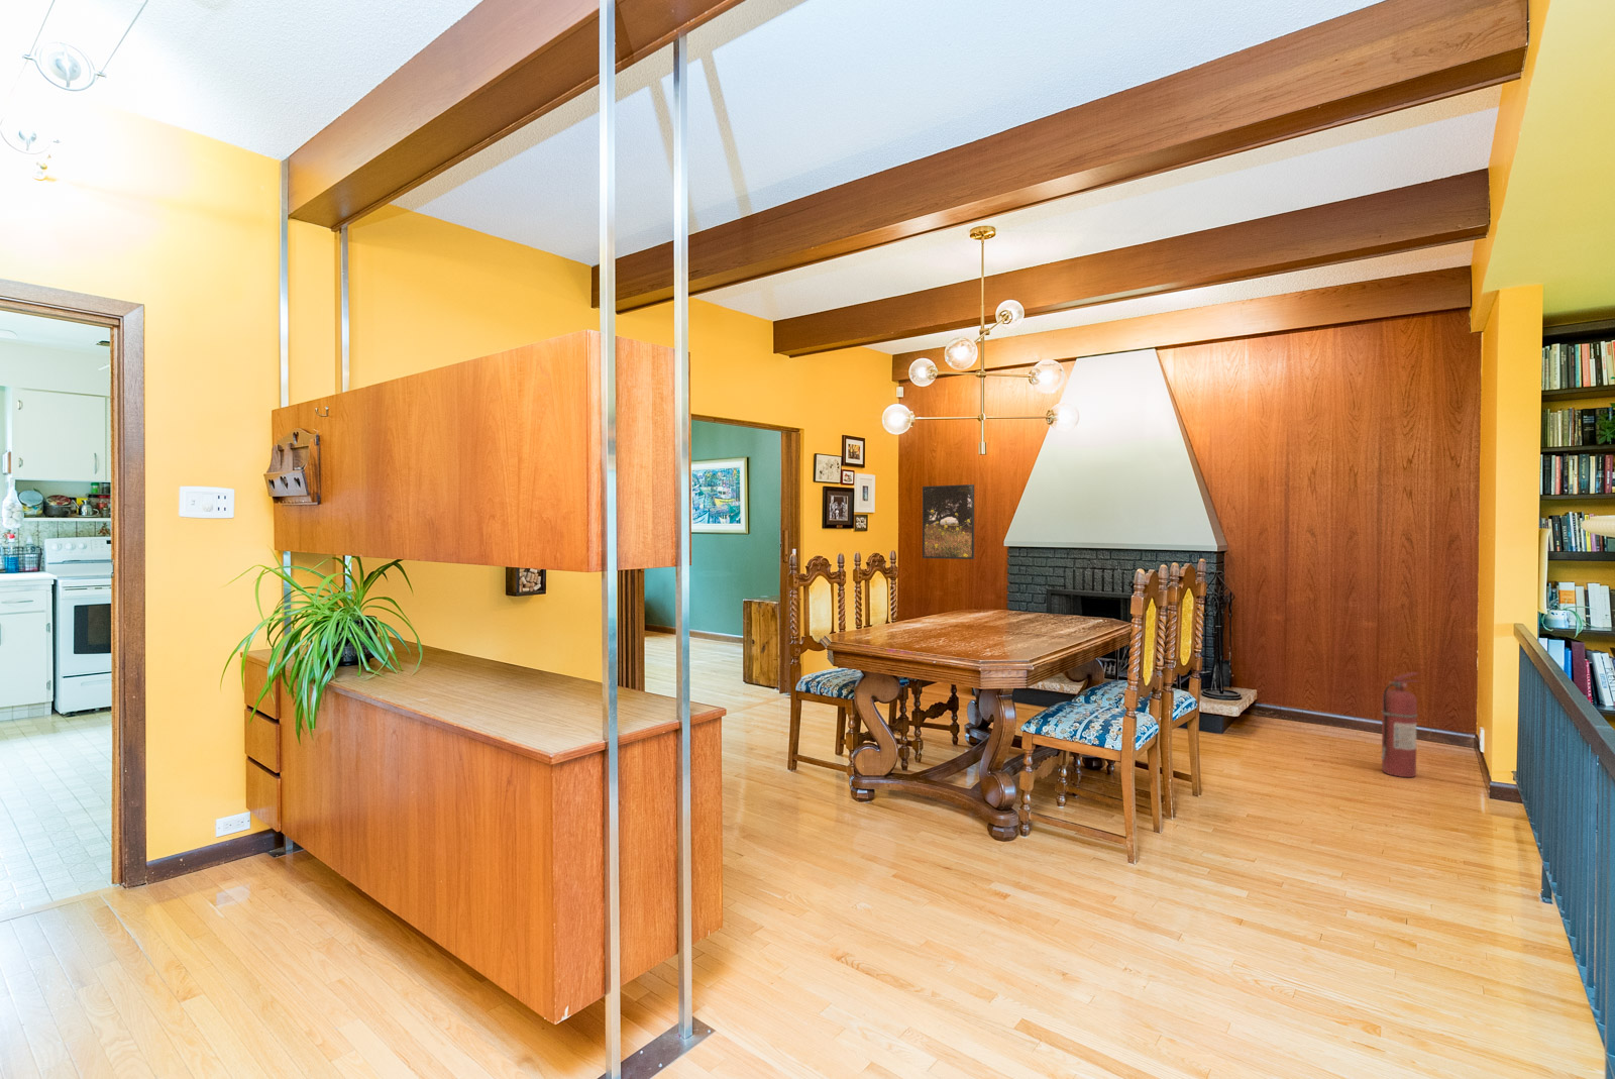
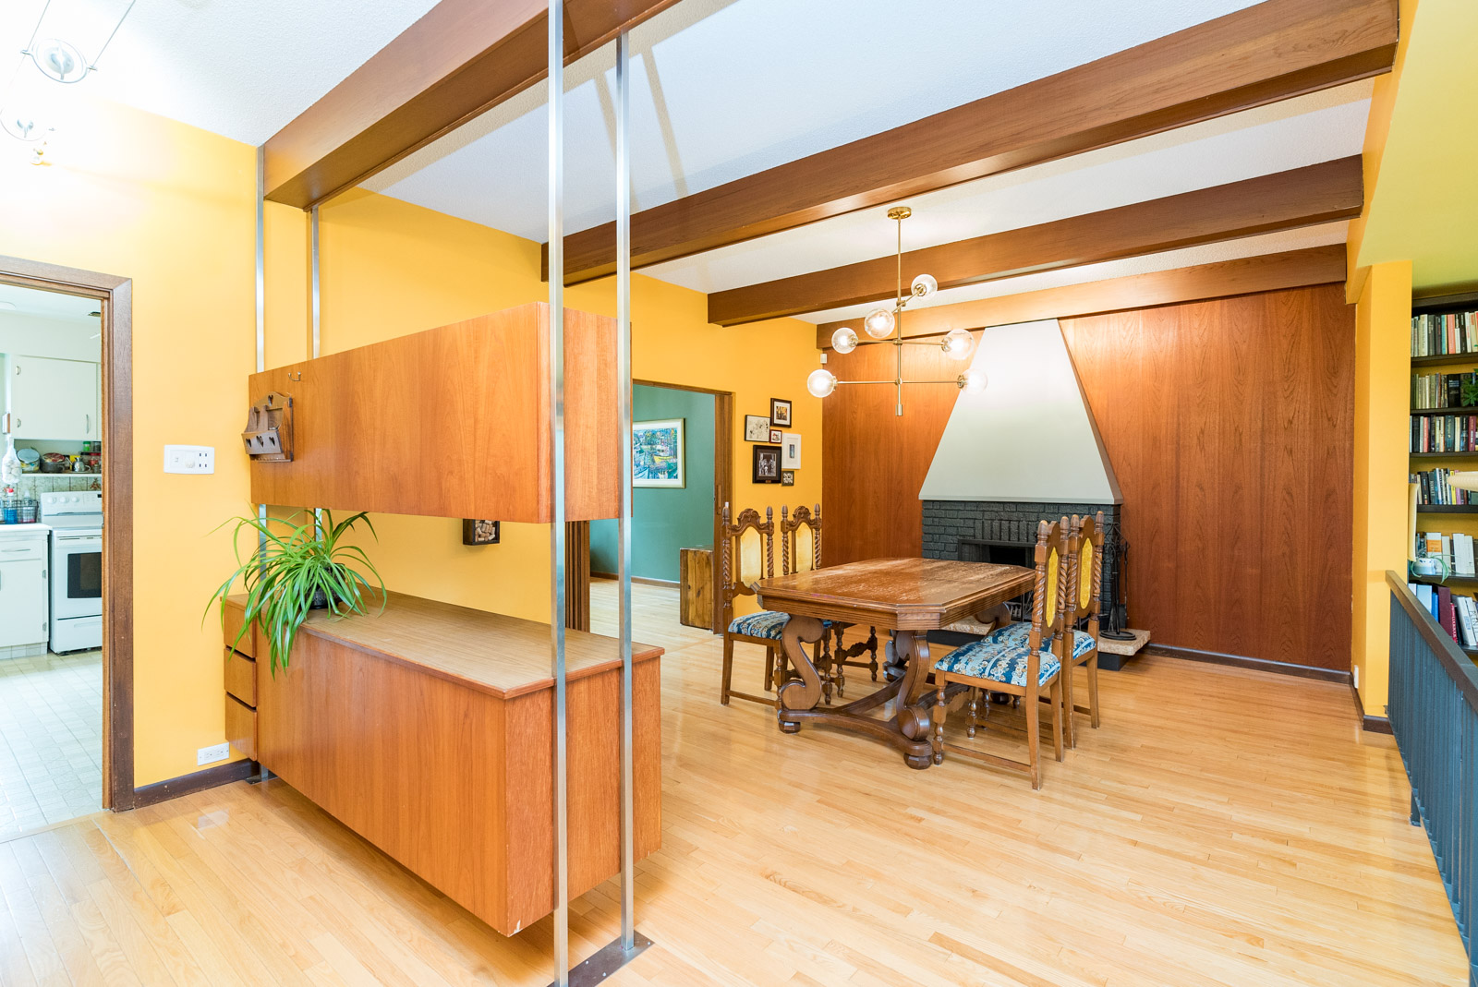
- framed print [921,483,976,560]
- fire extinguisher [1380,671,1420,778]
